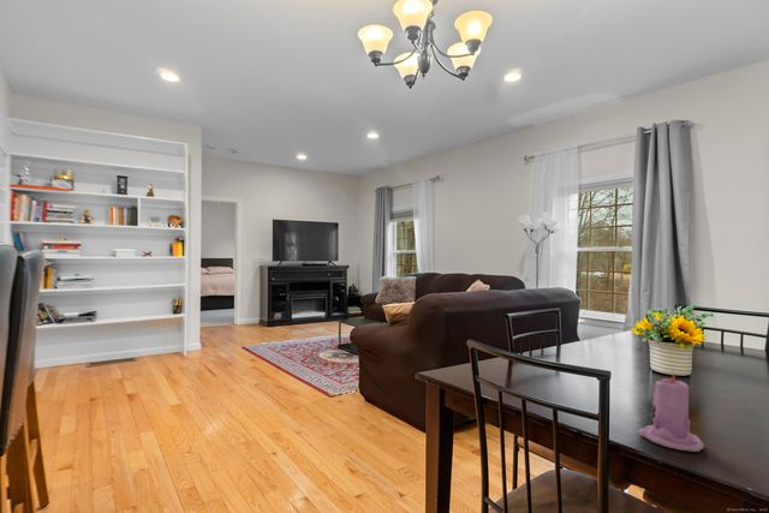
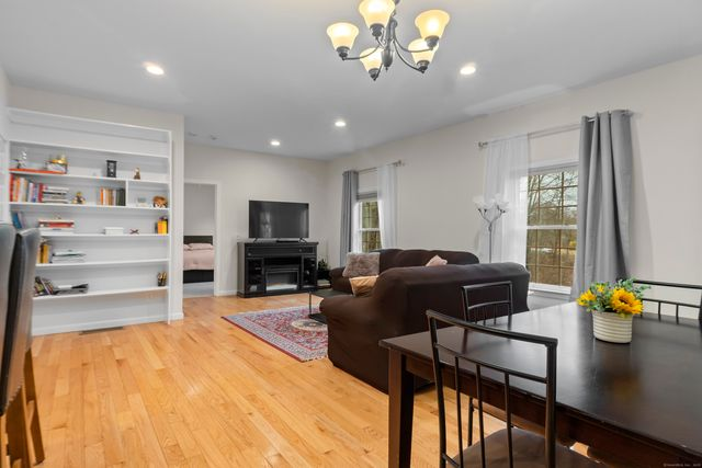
- candle [637,370,705,453]
